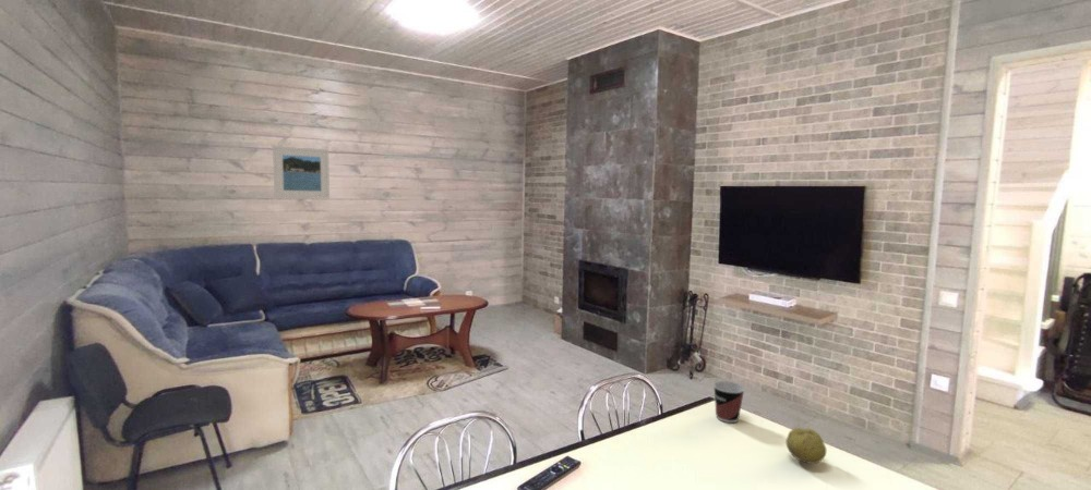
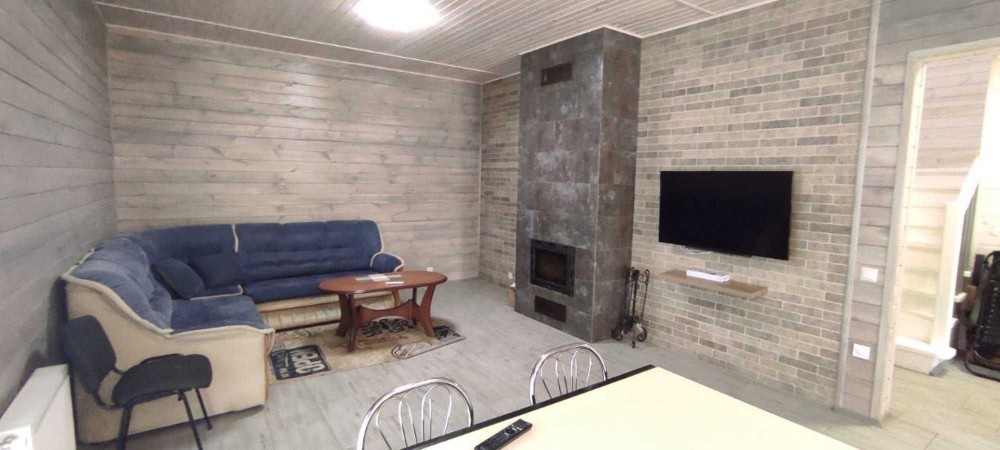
- cup [712,380,746,424]
- fruit [784,427,827,465]
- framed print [272,145,331,200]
